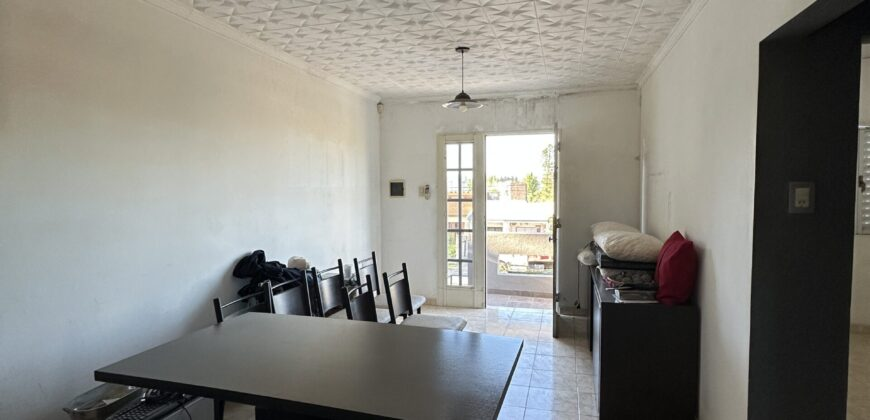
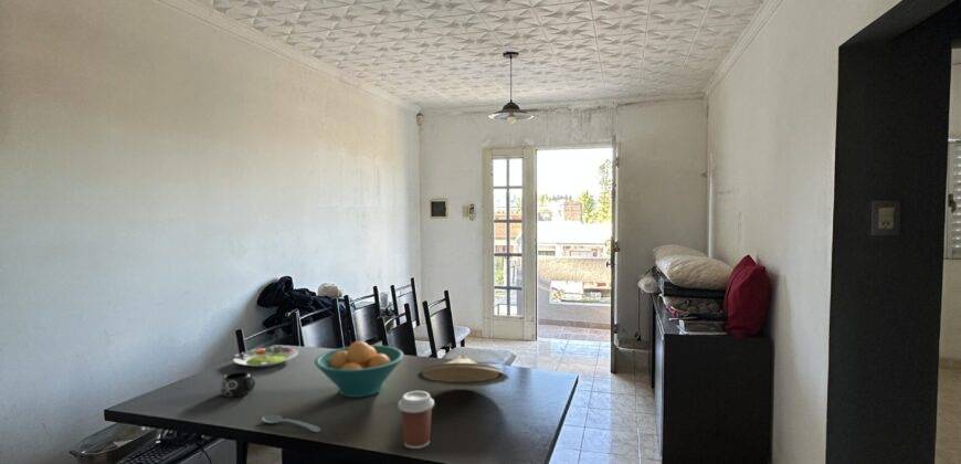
+ plate [416,354,509,388]
+ spoon [261,413,321,433]
+ fruit bowl [314,340,404,399]
+ mug [219,370,256,398]
+ salad plate [232,345,299,368]
+ coffee cup [397,390,435,450]
